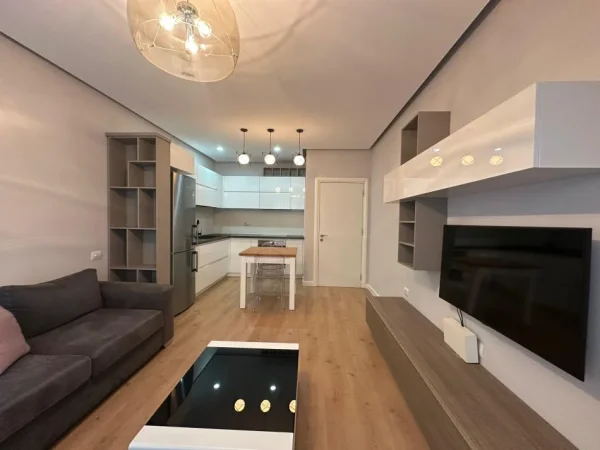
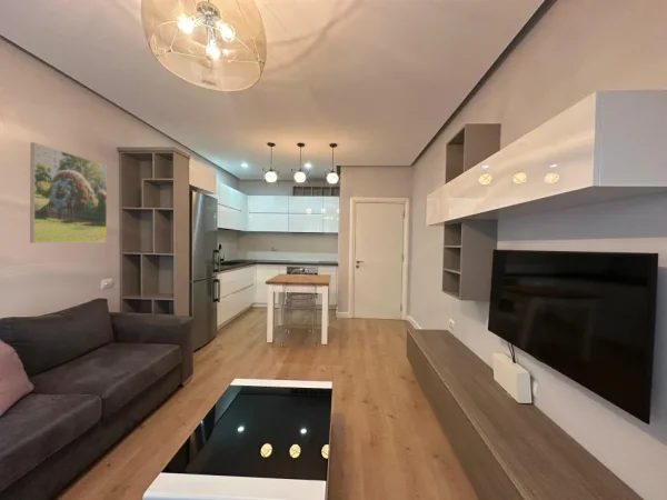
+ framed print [29,141,108,244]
